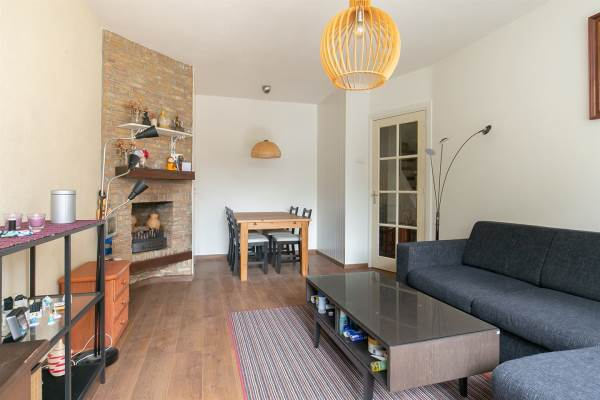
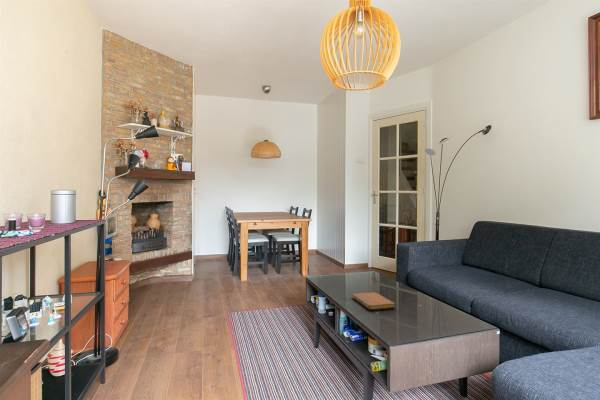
+ notebook [351,291,396,311]
